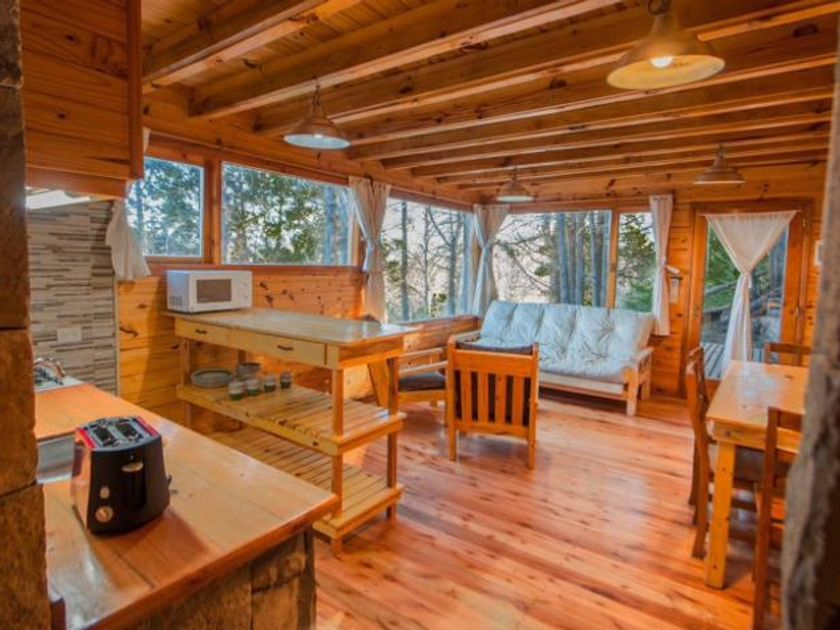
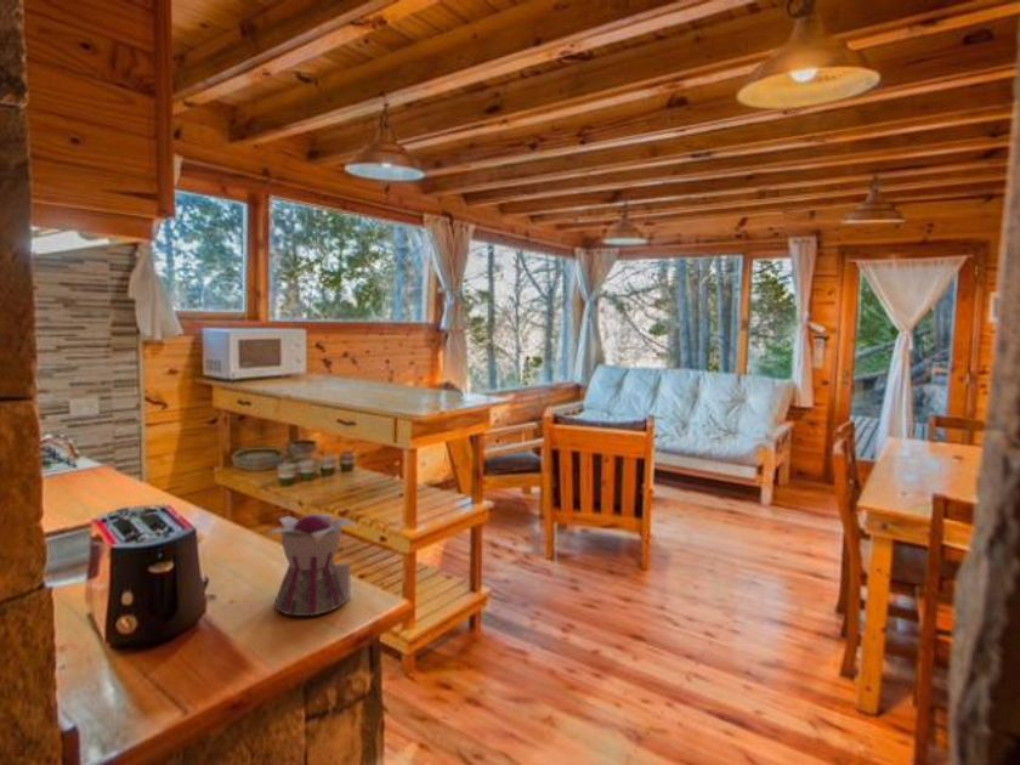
+ teapot [264,512,359,617]
